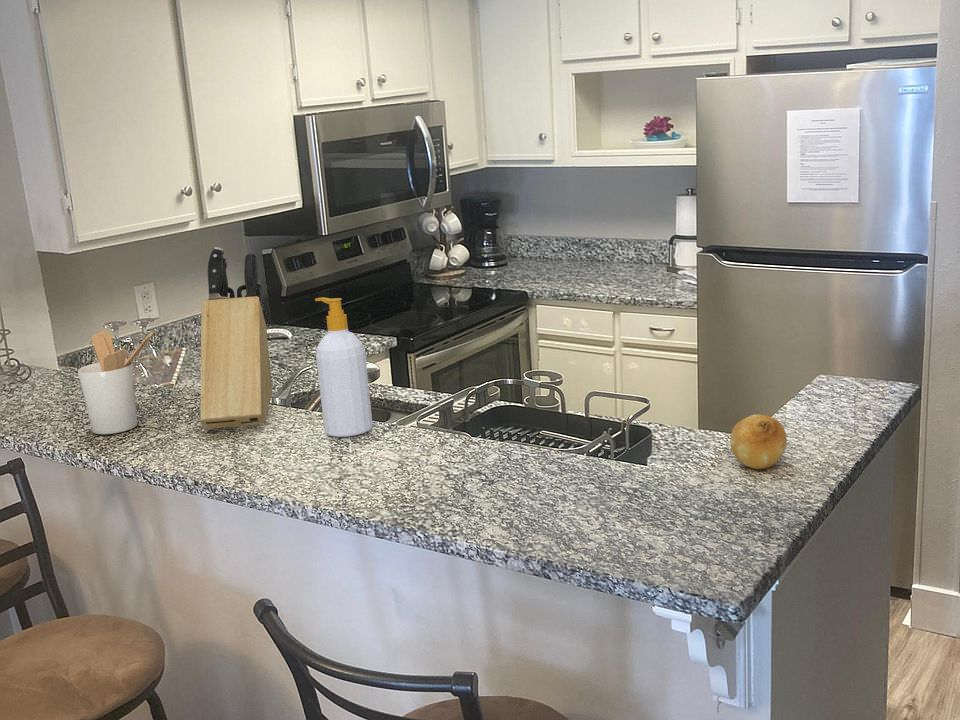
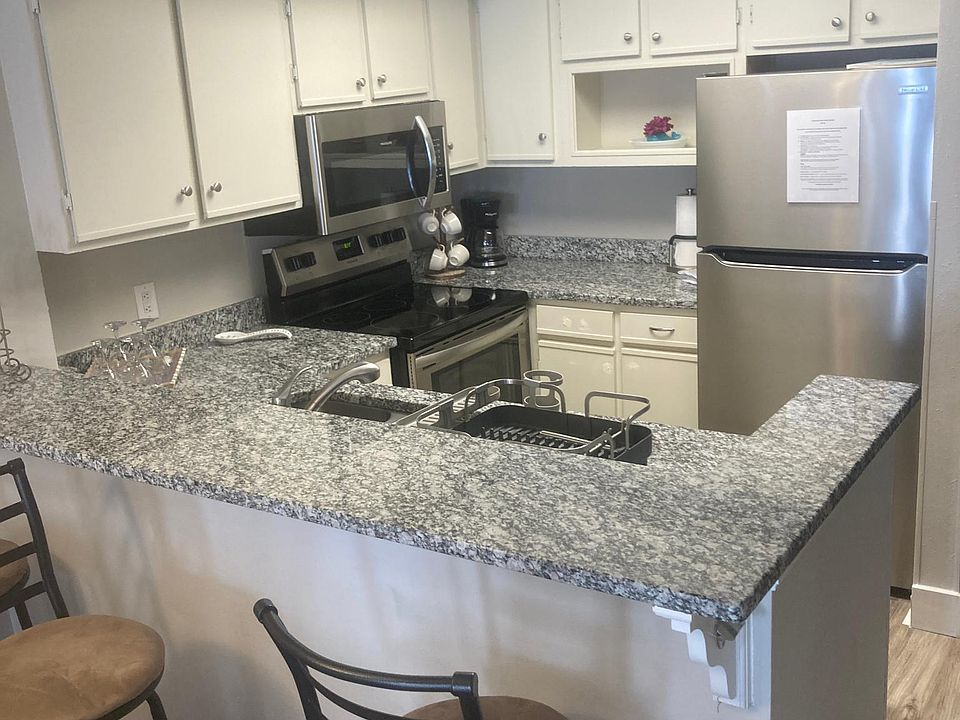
- fruit [729,413,788,470]
- knife block [199,246,273,431]
- utensil holder [77,330,154,435]
- soap bottle [314,296,374,438]
